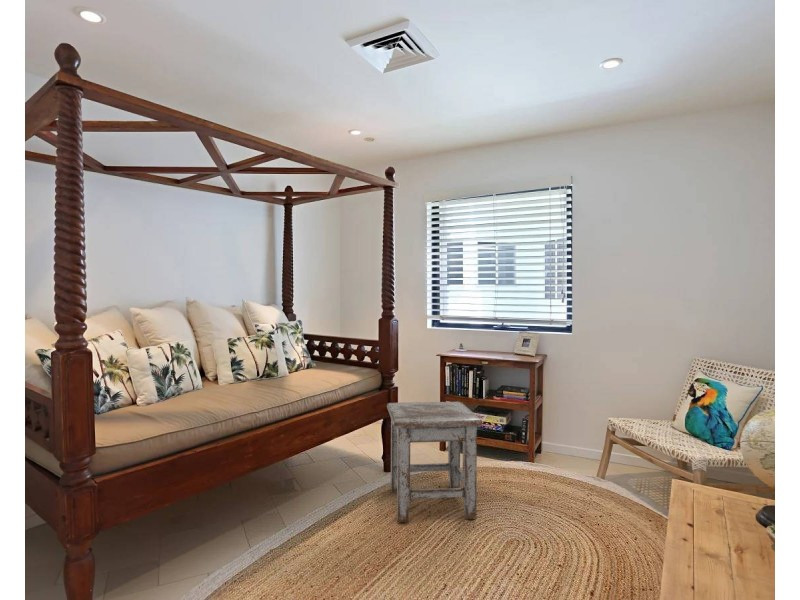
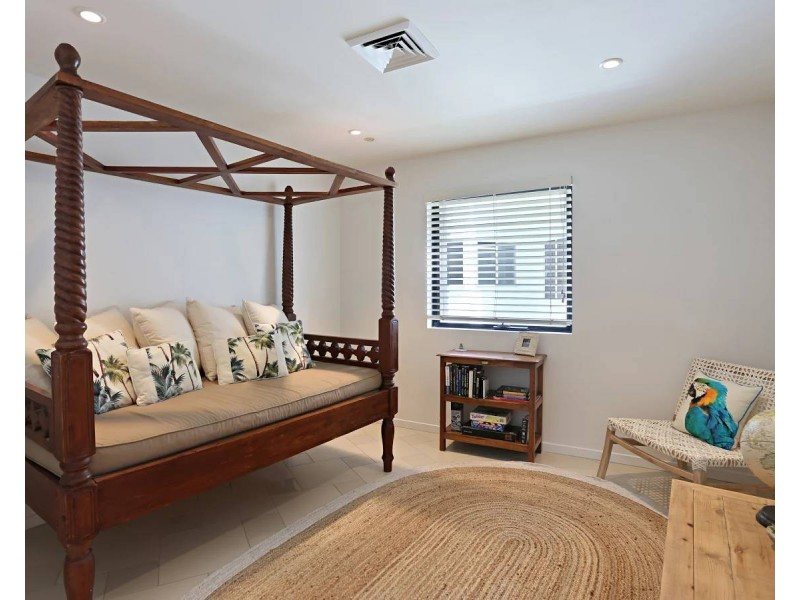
- stool [386,401,483,523]
